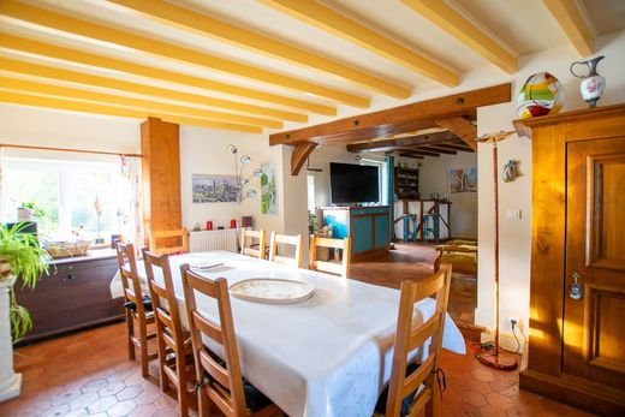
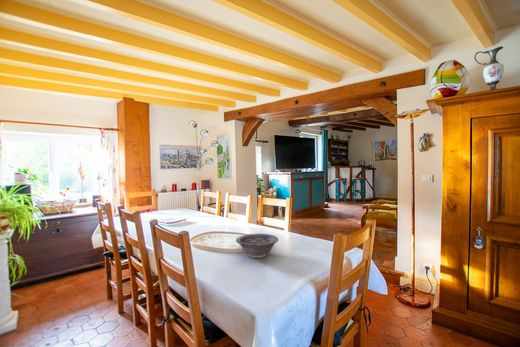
+ decorative bowl [235,233,279,259]
